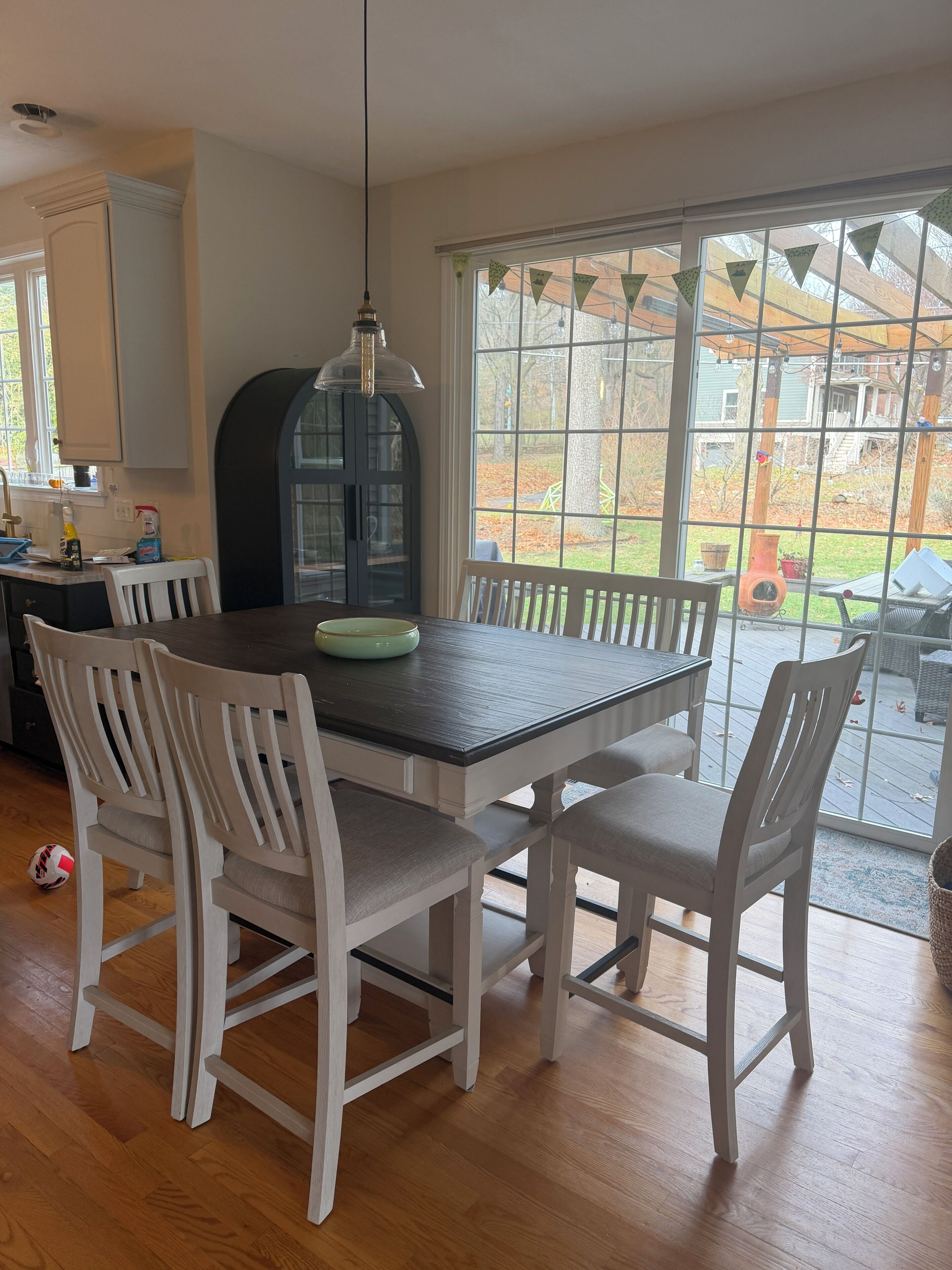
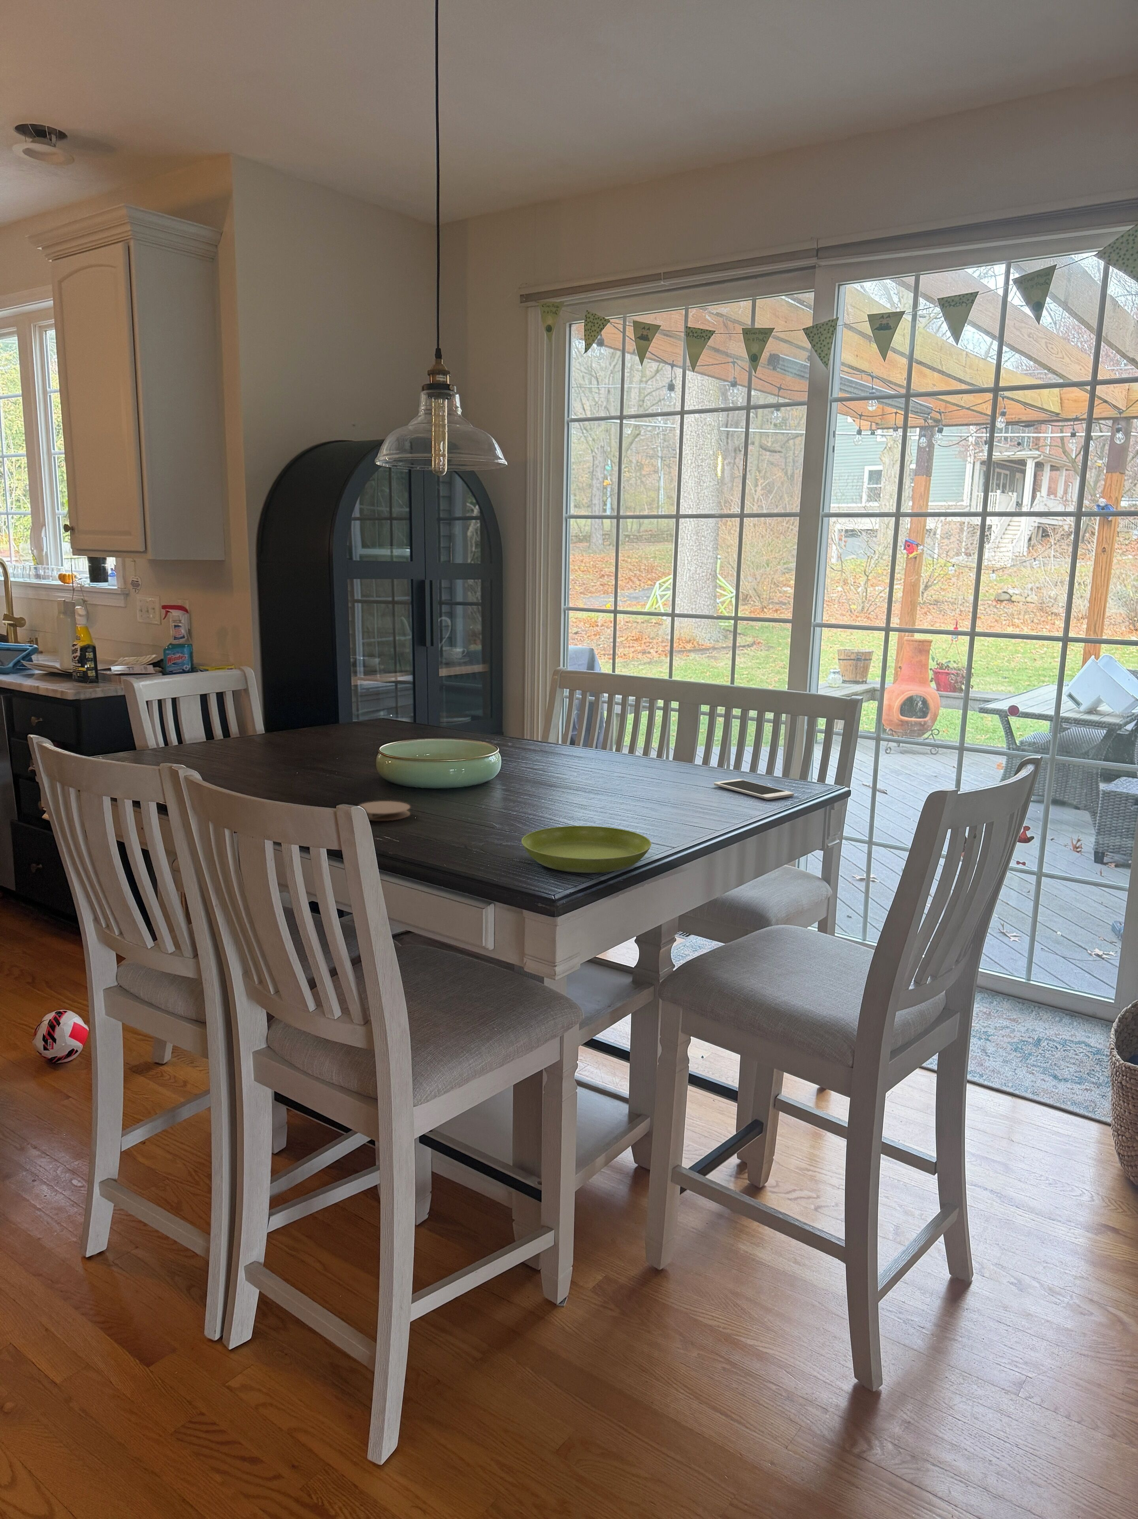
+ saucer [521,825,651,873]
+ cell phone [714,779,794,800]
+ coaster [357,800,411,822]
